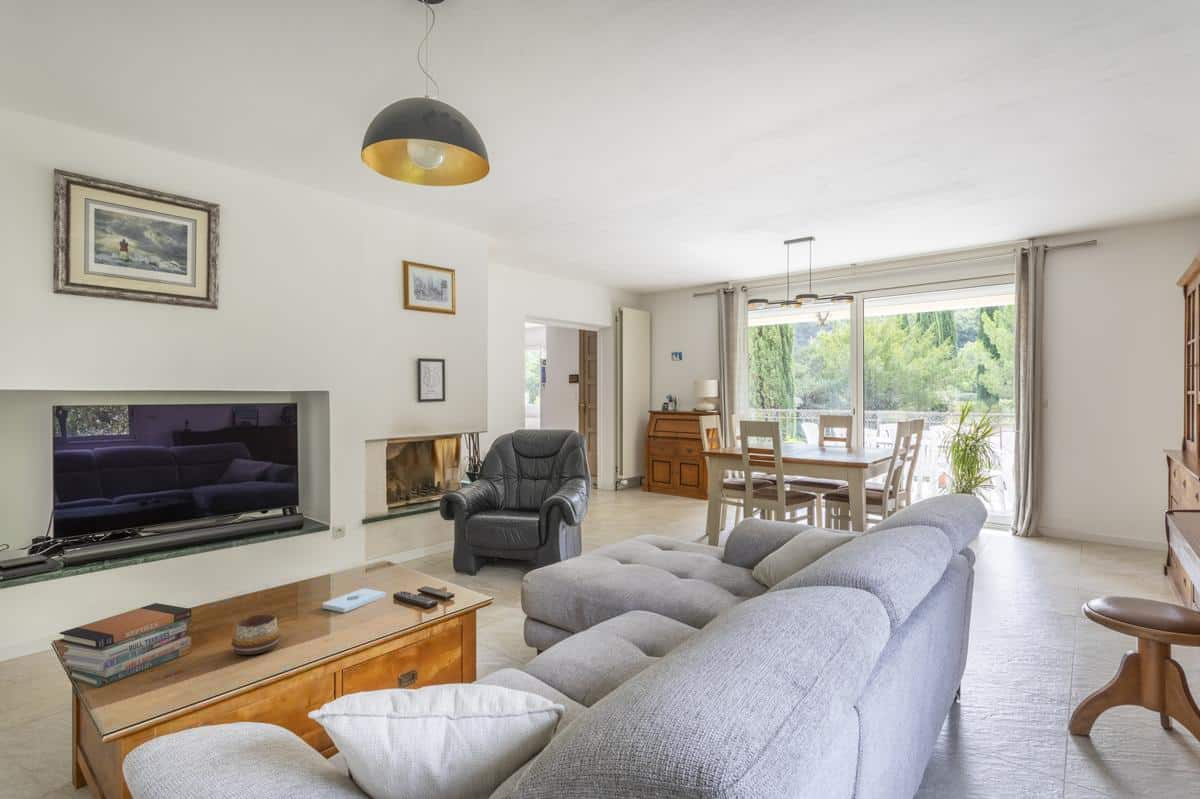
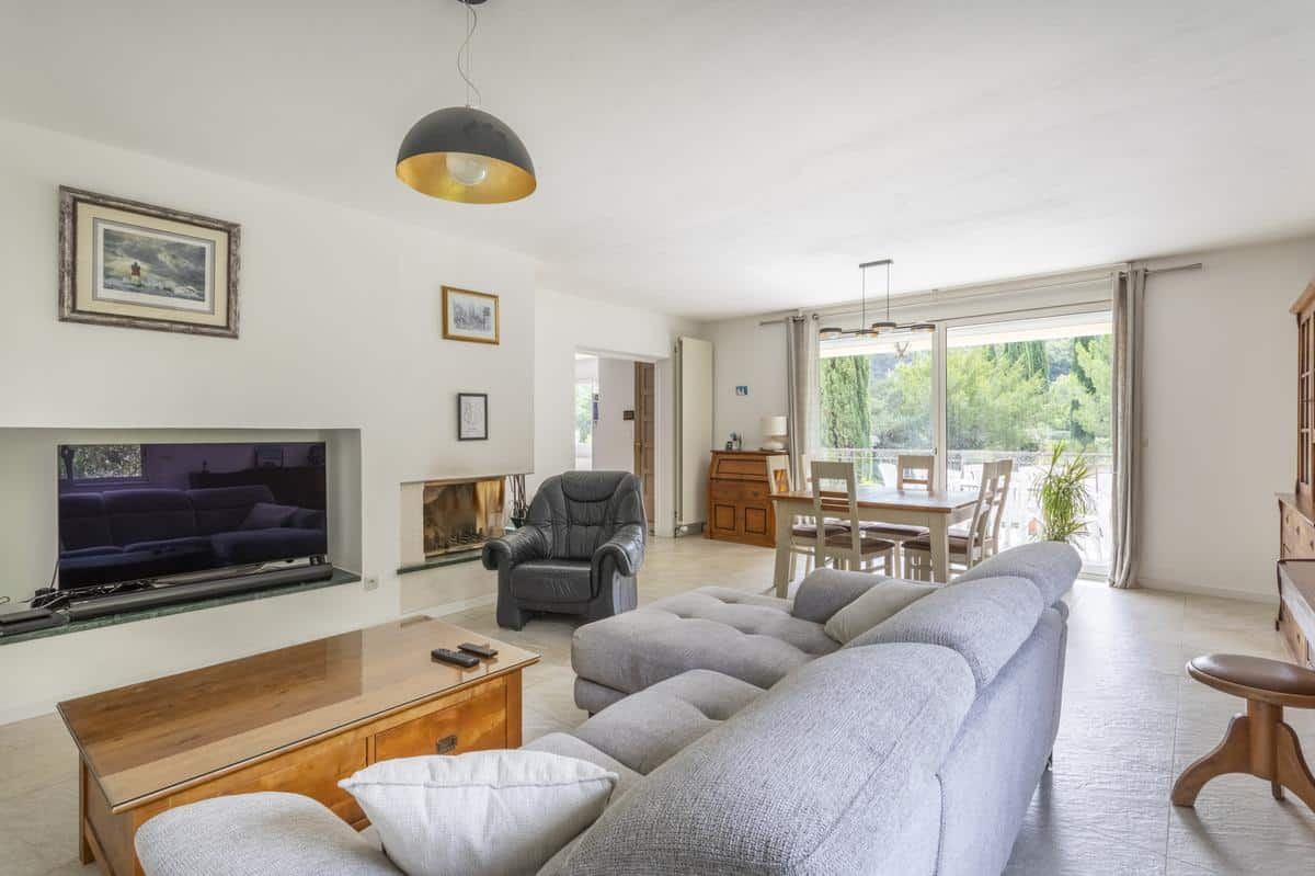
- notepad [322,587,387,614]
- decorative bowl [230,613,282,656]
- book stack [58,602,193,689]
